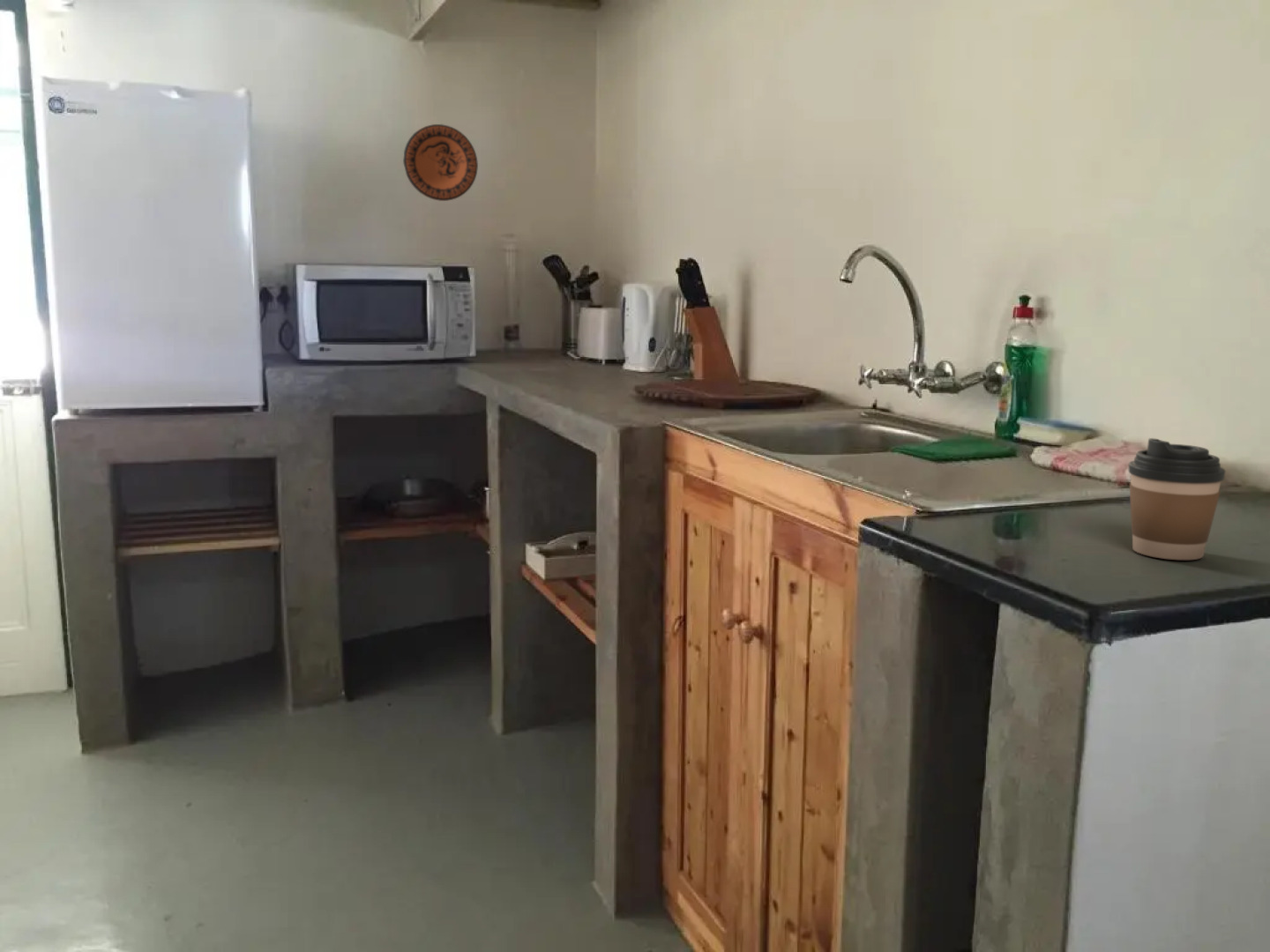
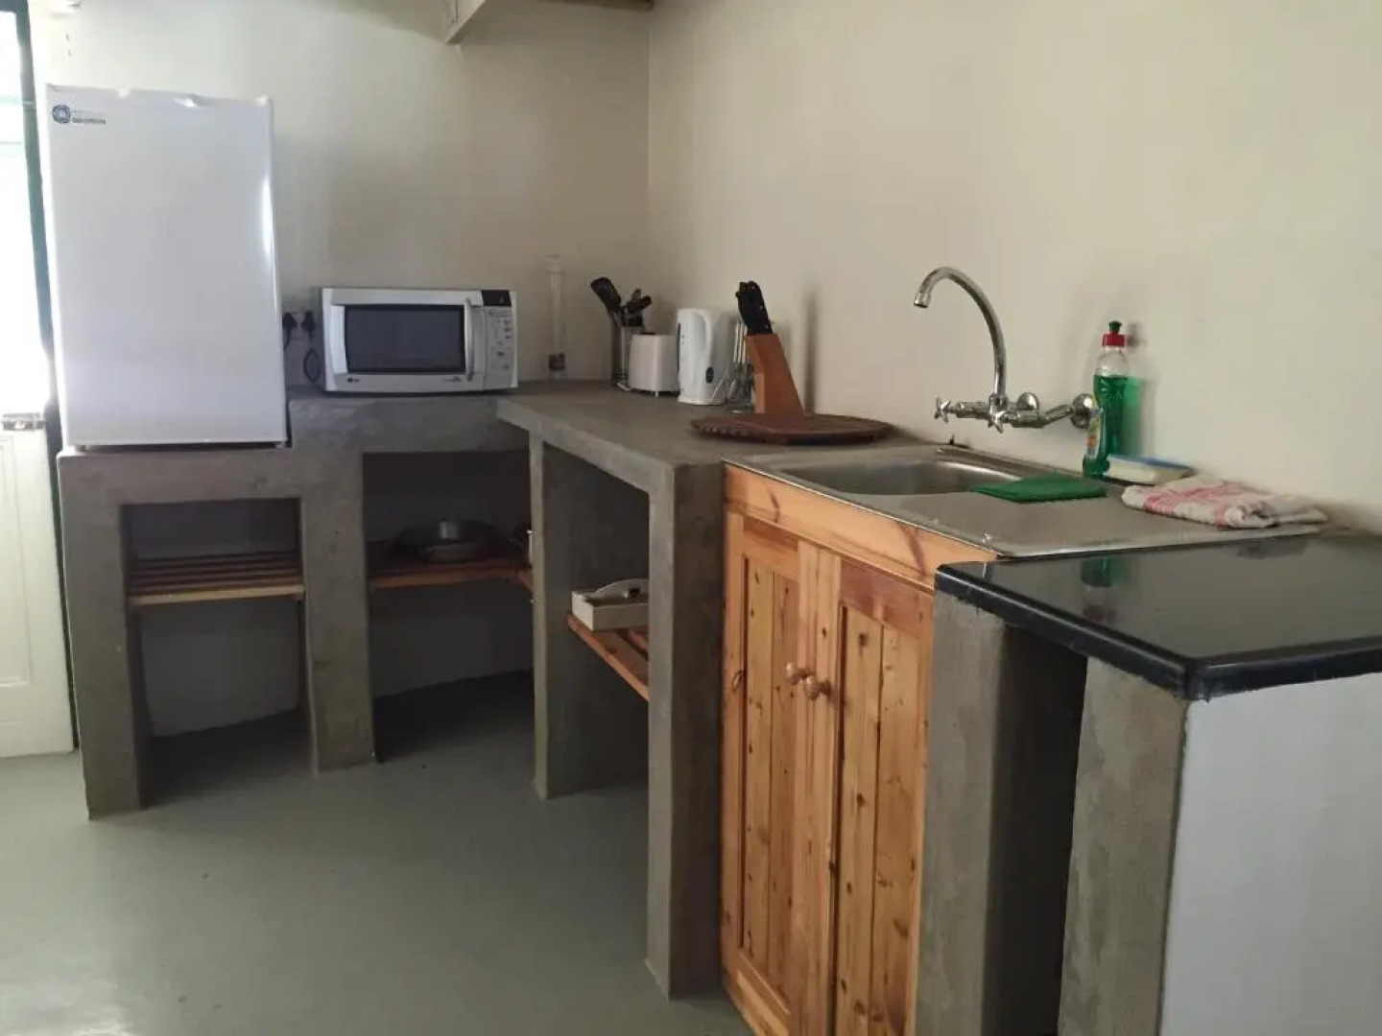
- decorative plate [402,123,479,202]
- coffee cup [1128,437,1226,561]
